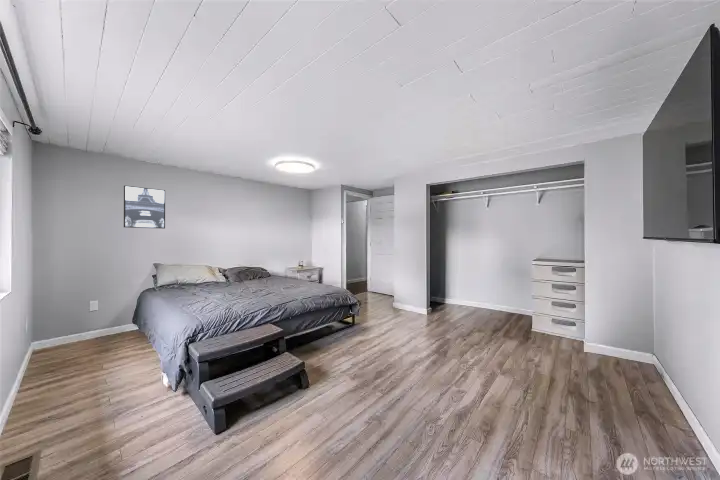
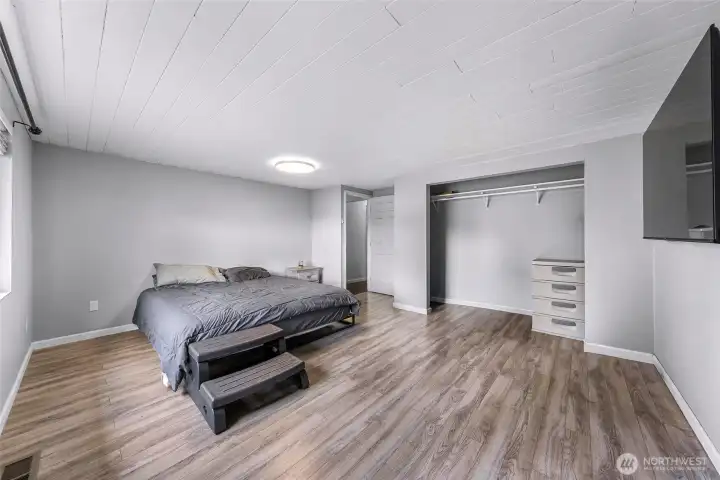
- wall art [123,185,166,230]
